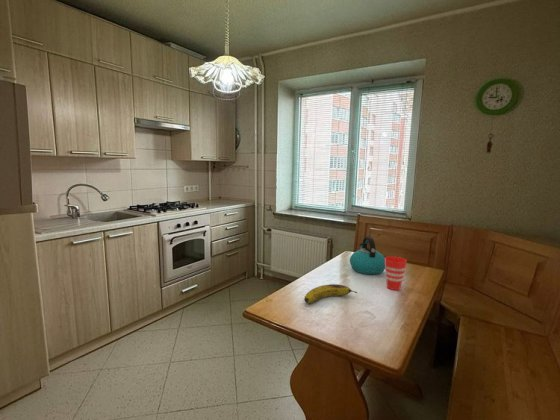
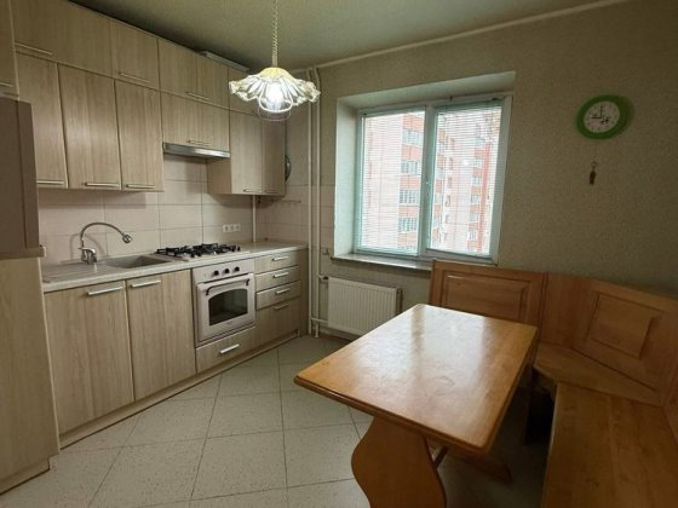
- fruit [303,283,358,304]
- kettle [349,236,385,275]
- cup [384,255,408,291]
